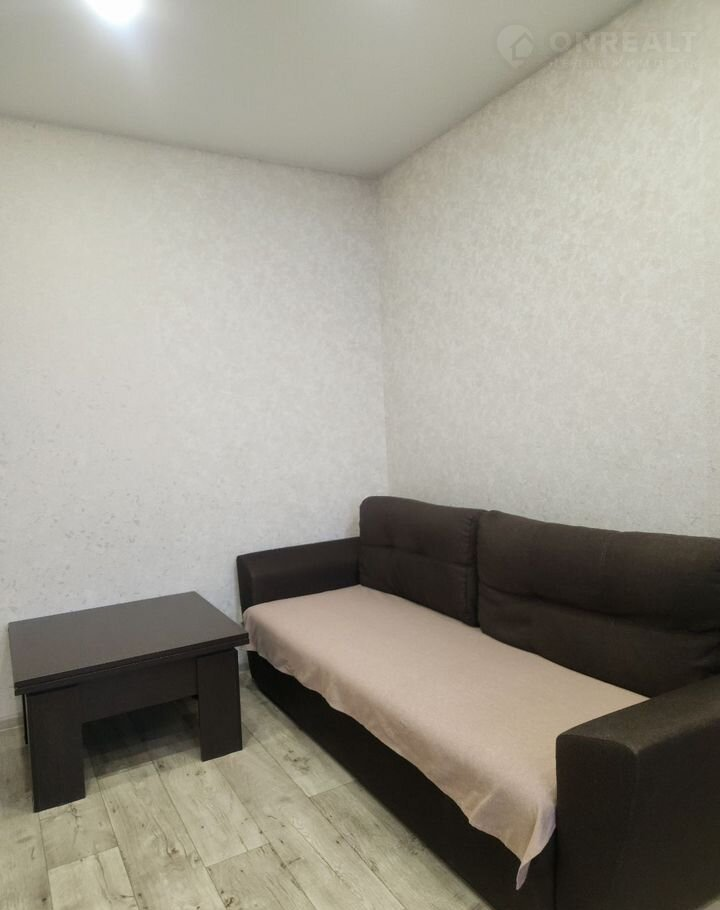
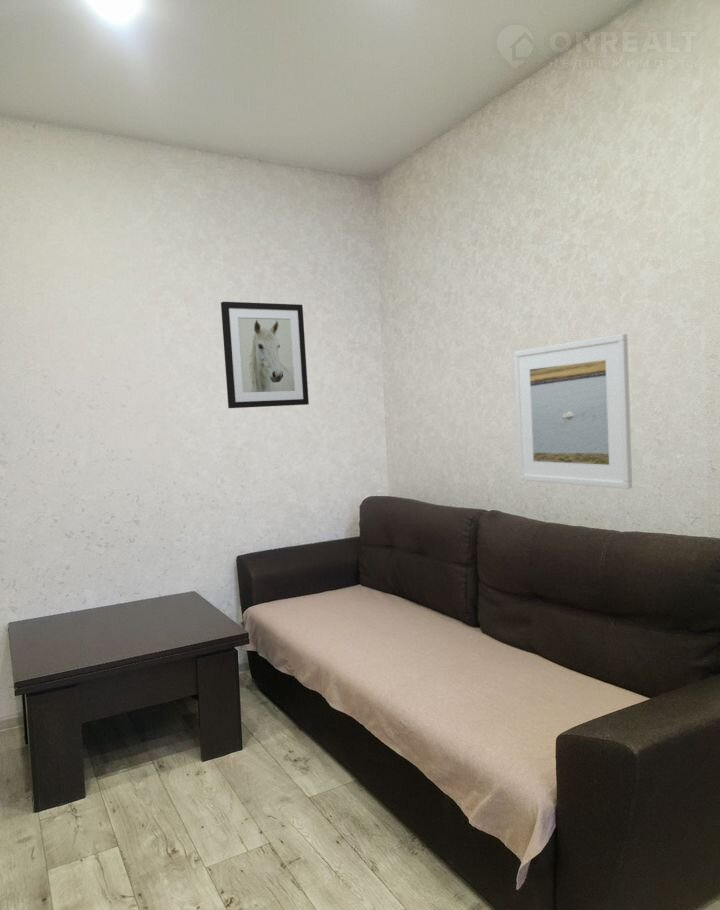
+ wall art [220,301,310,409]
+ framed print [513,333,633,490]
